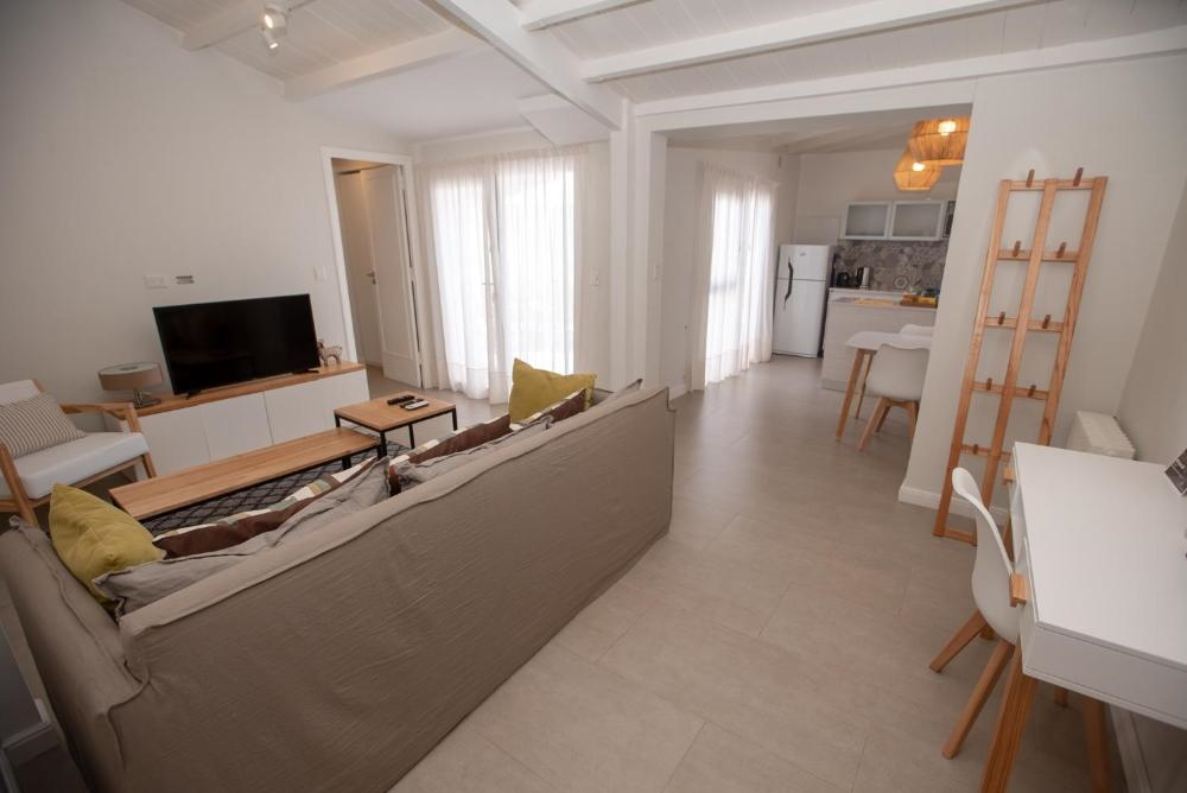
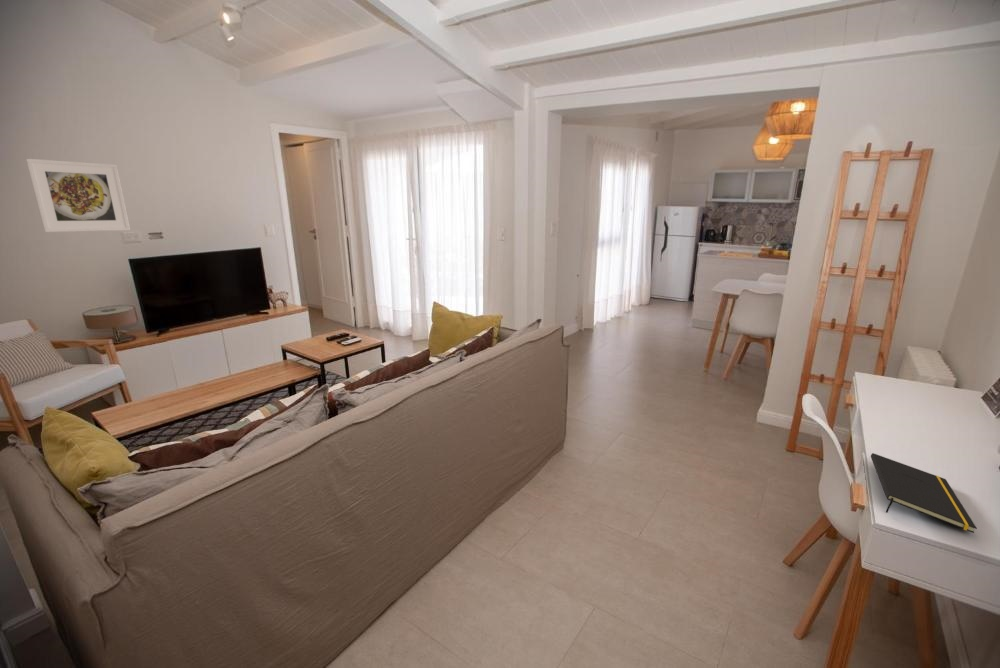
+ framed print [25,158,131,233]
+ notepad [870,452,978,534]
